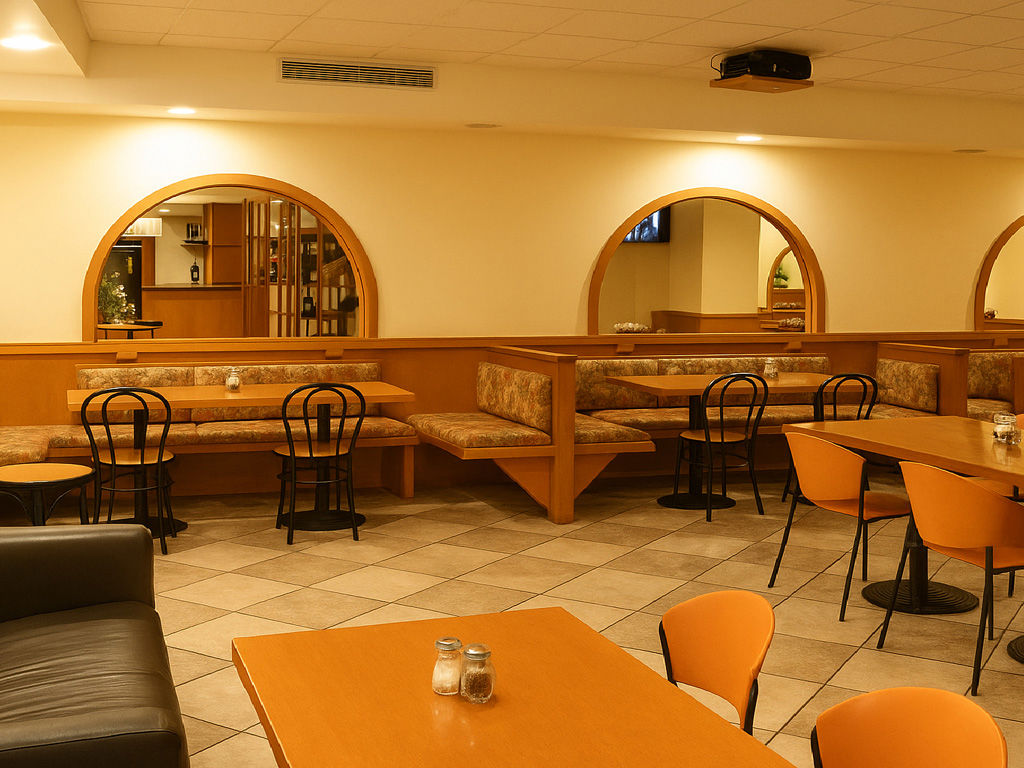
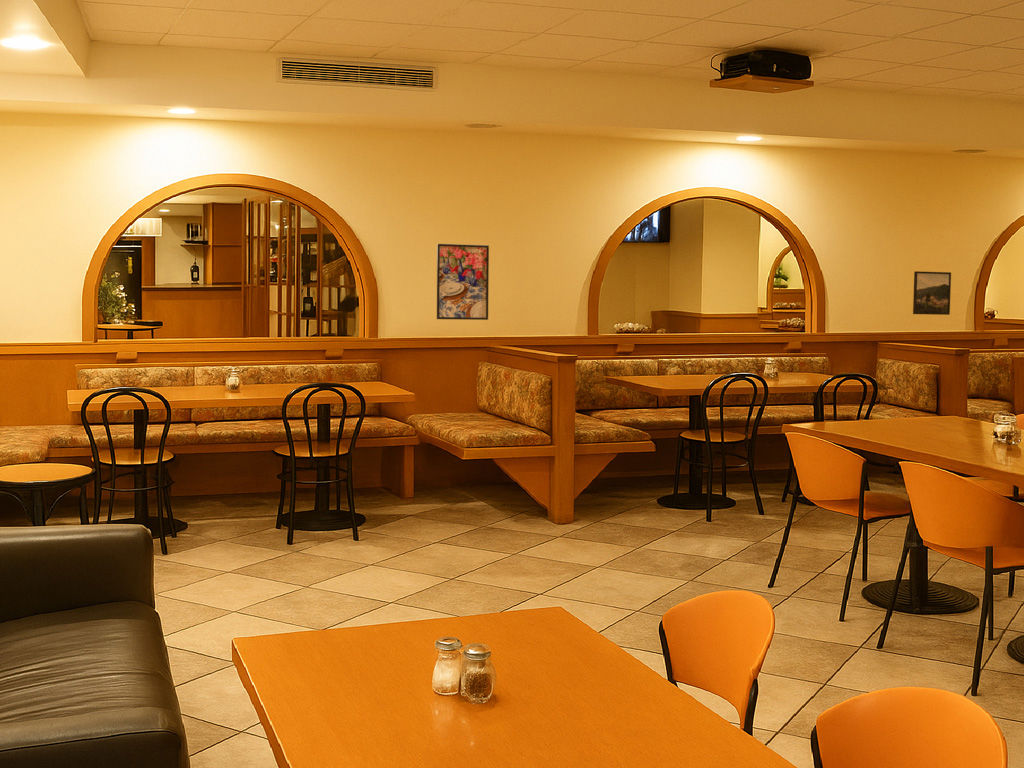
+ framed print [436,243,490,321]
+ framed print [912,270,952,316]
